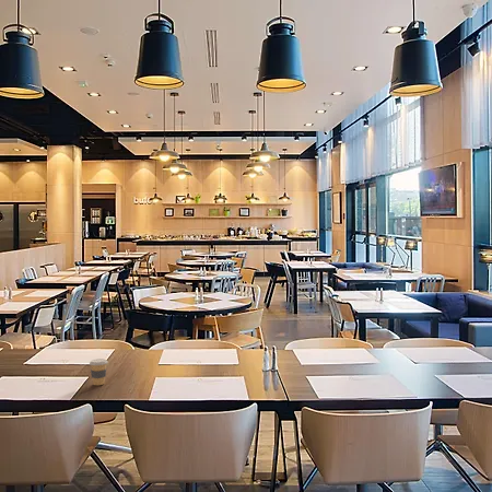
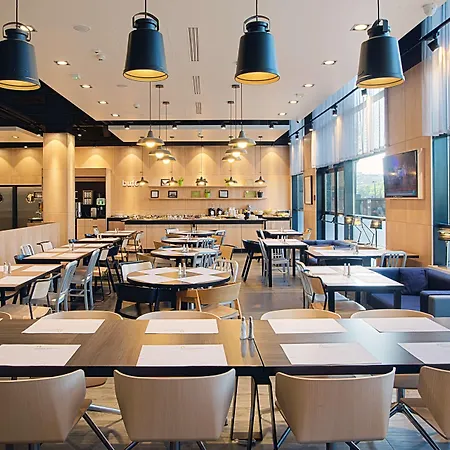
- coffee cup [89,358,108,386]
